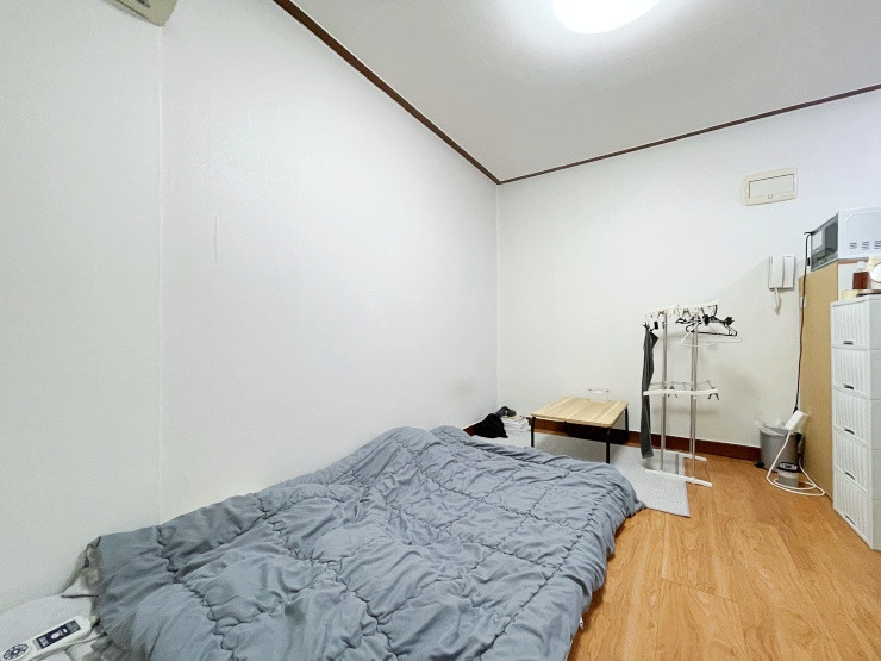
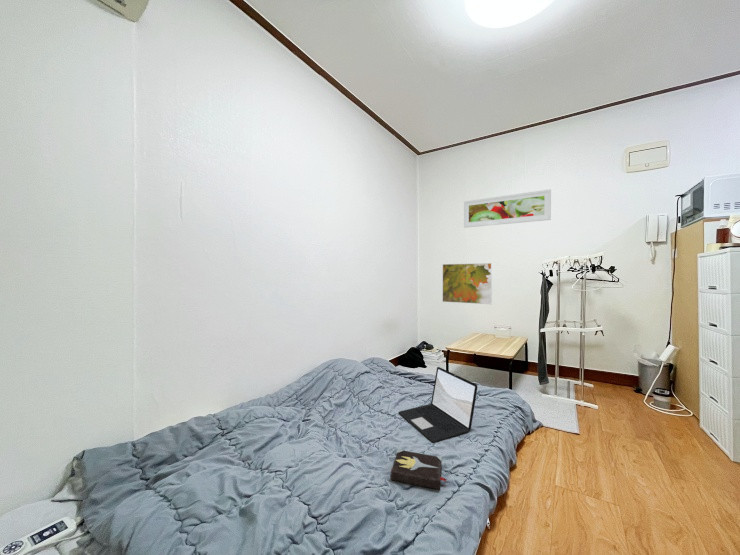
+ hardback book [390,448,448,491]
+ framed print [463,188,552,229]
+ laptop [398,366,478,443]
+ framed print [441,262,493,305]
